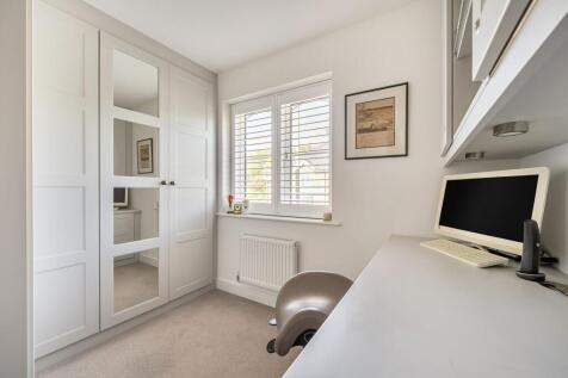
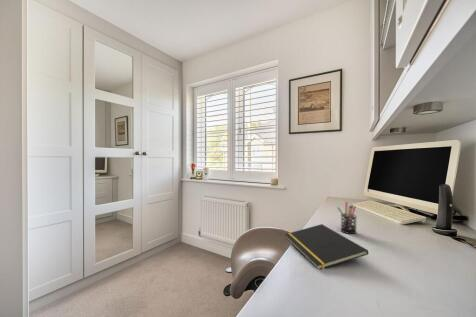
+ notepad [284,223,369,270]
+ pen holder [336,201,358,235]
